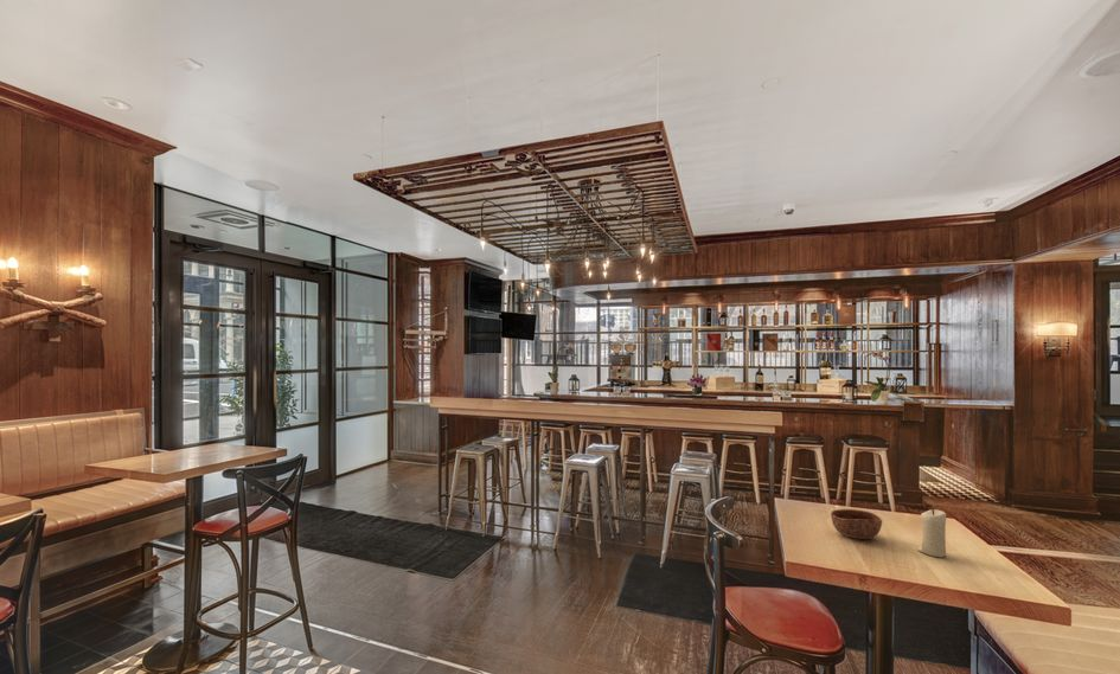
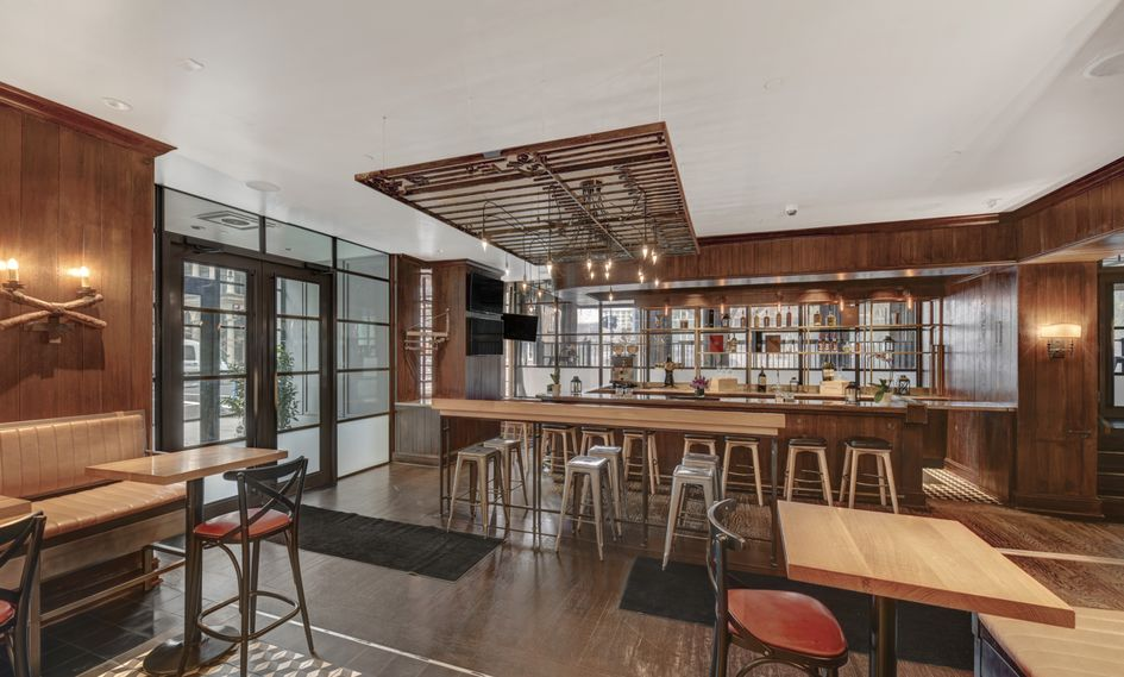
- candle [916,508,947,558]
- bowl [830,508,883,540]
